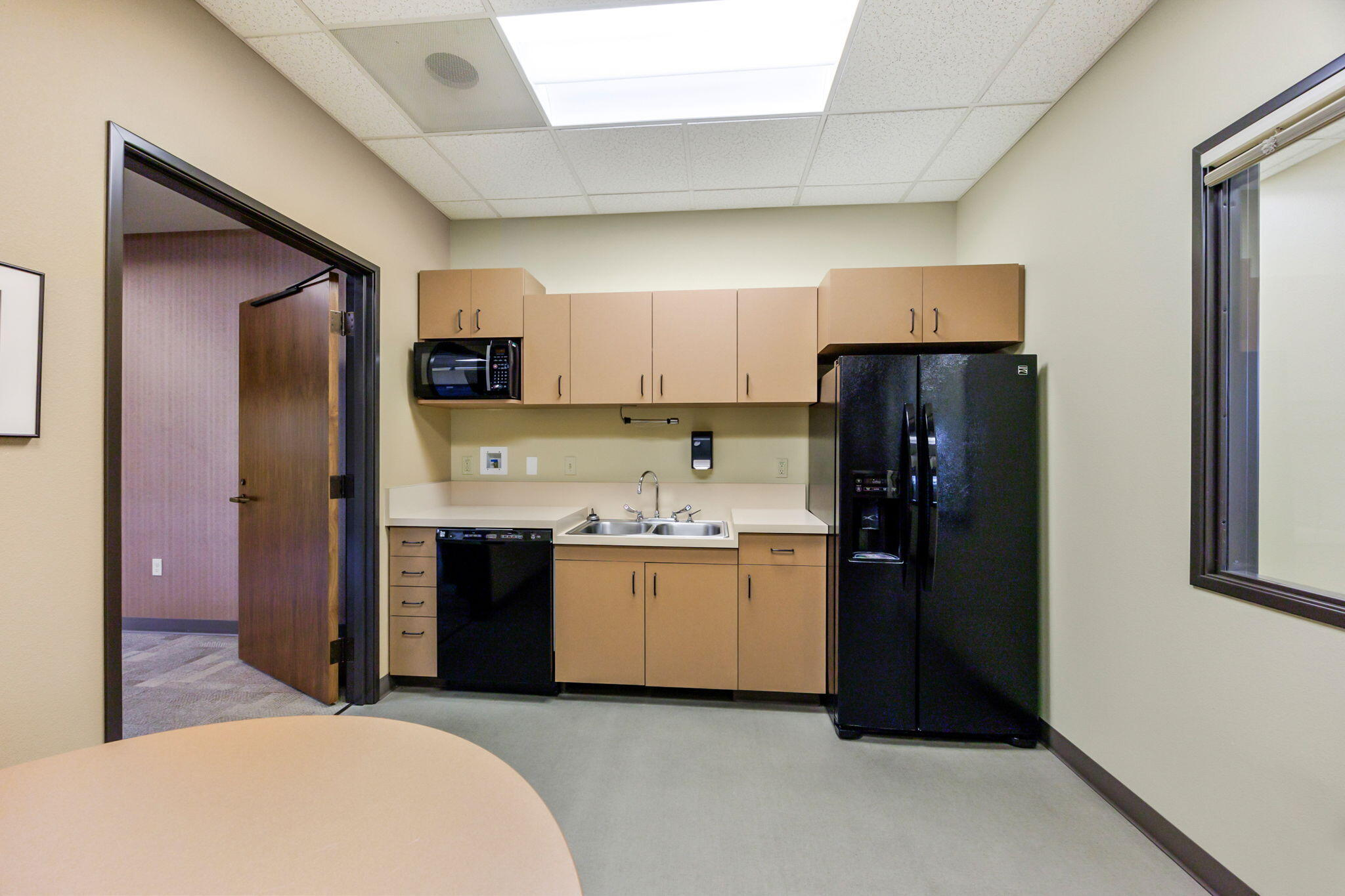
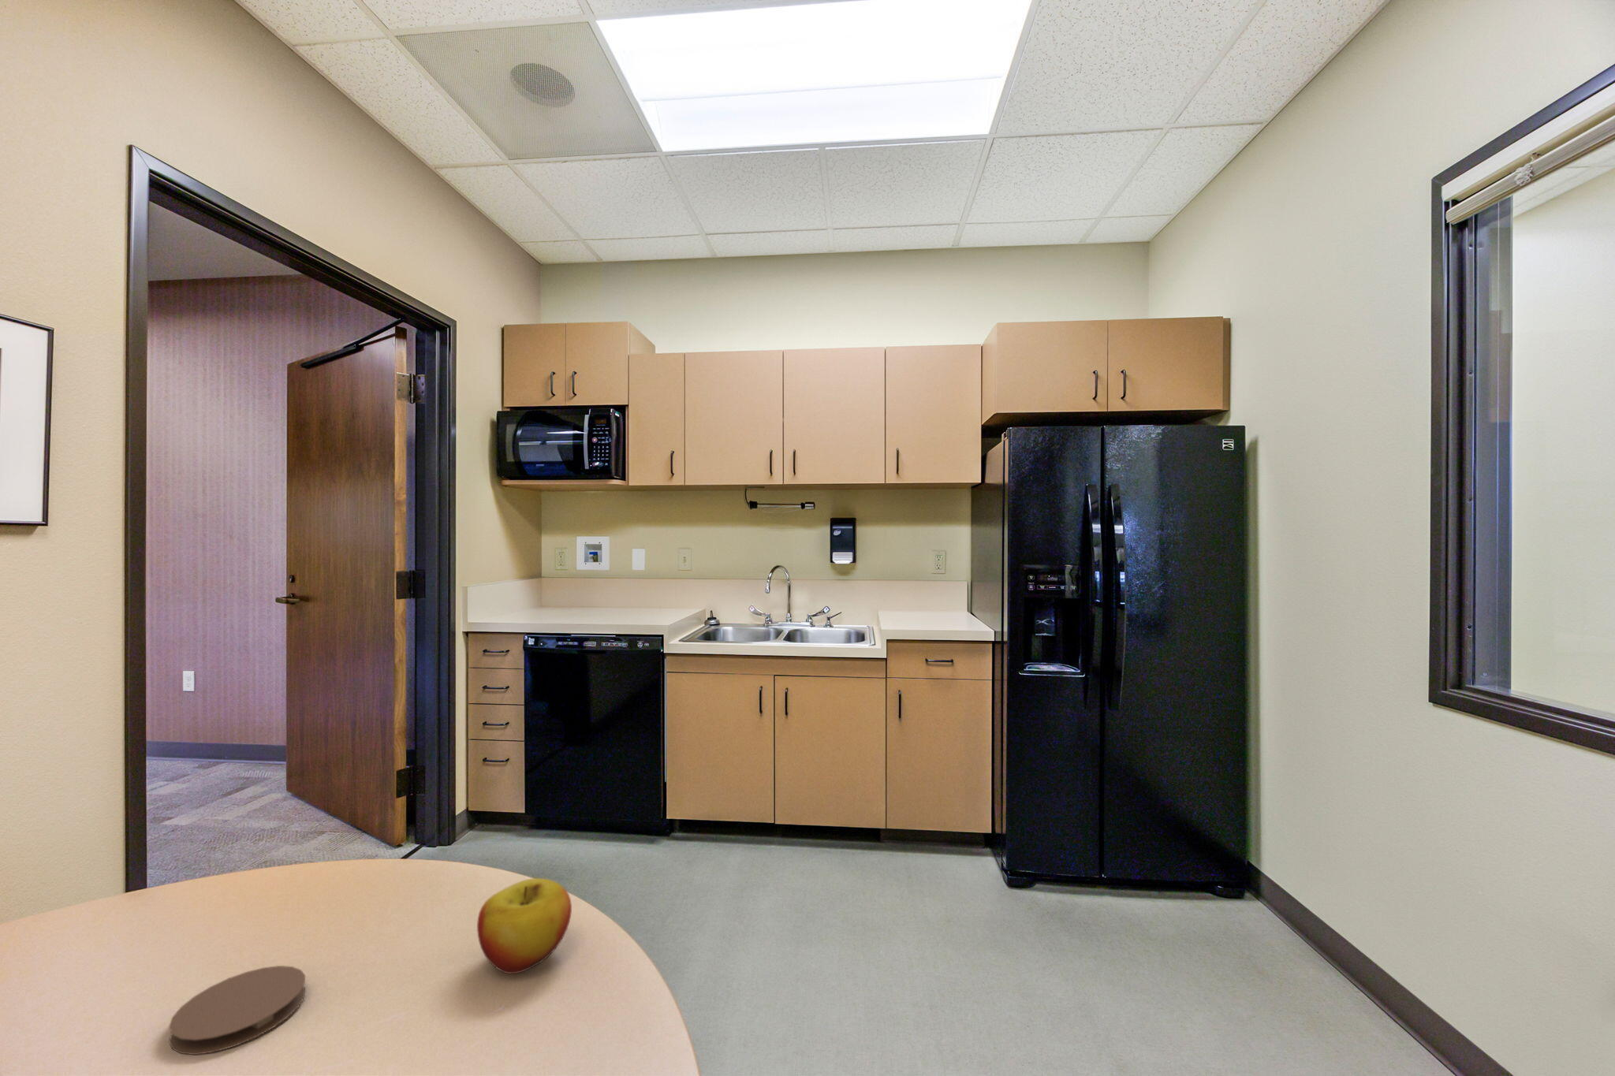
+ apple [477,878,573,974]
+ coaster [168,964,306,1056]
